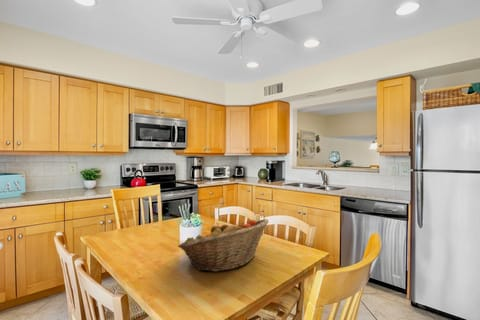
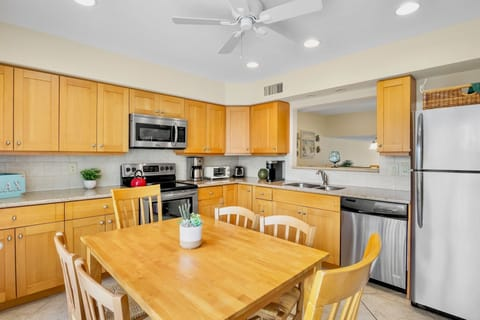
- fruit basket [177,218,270,273]
